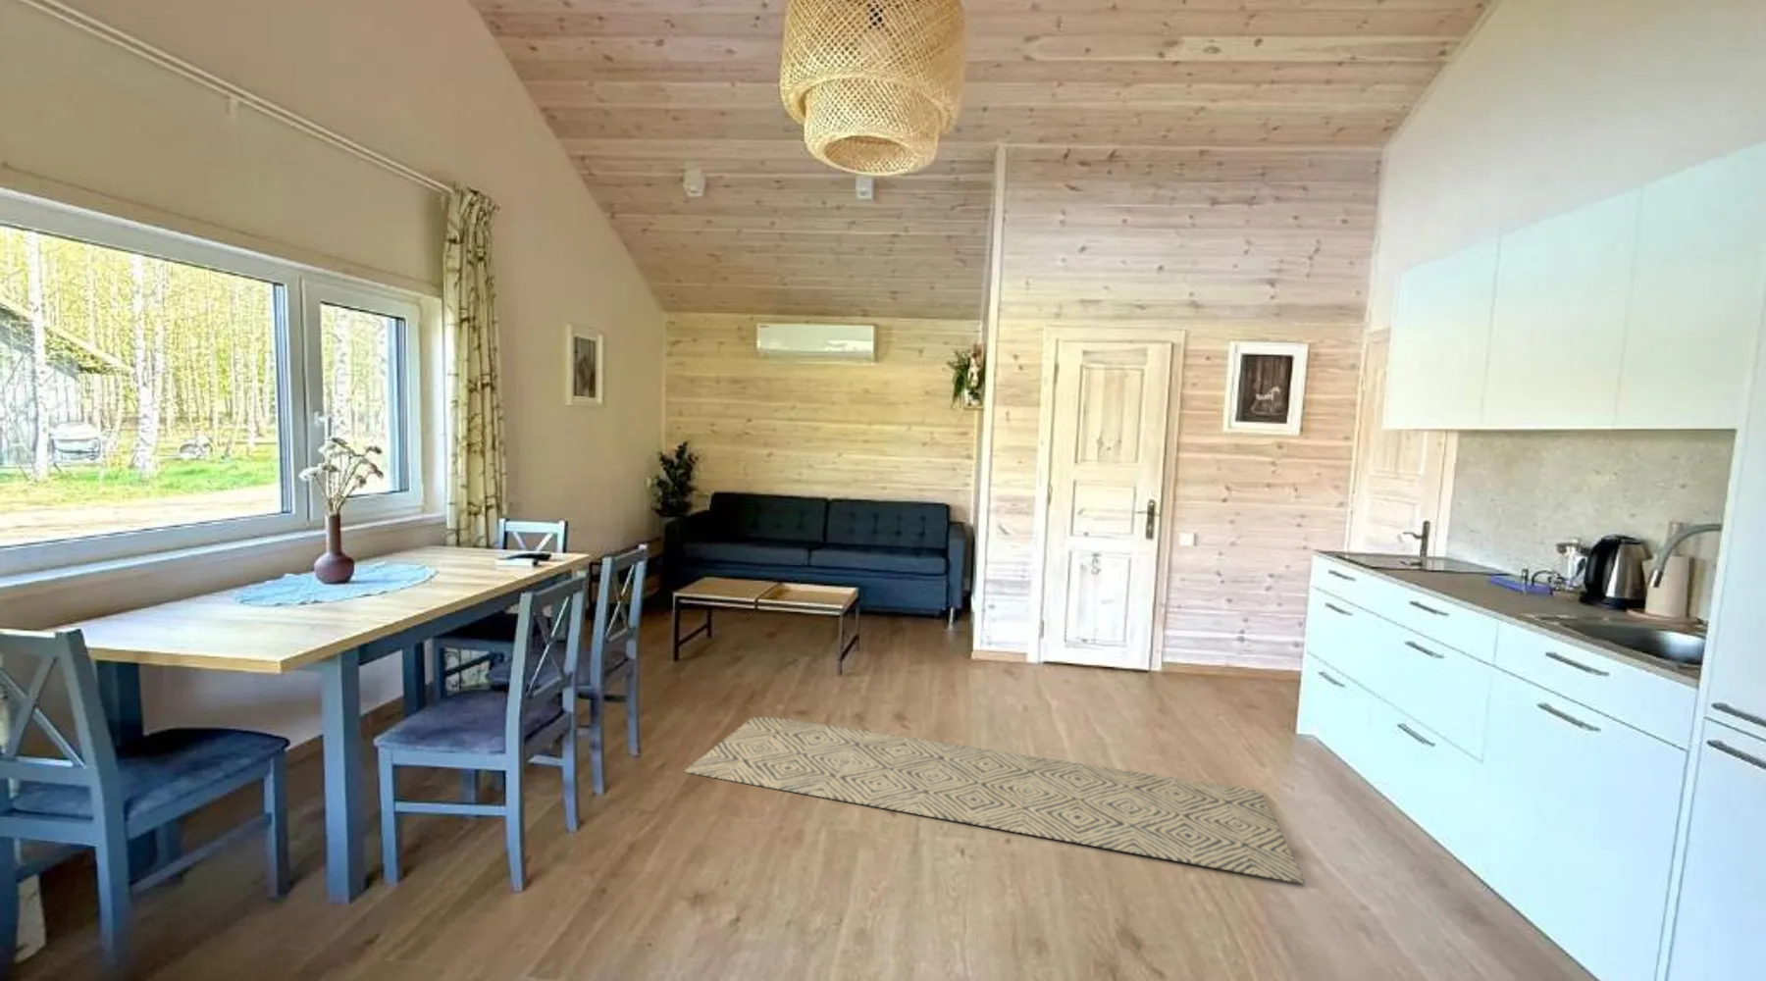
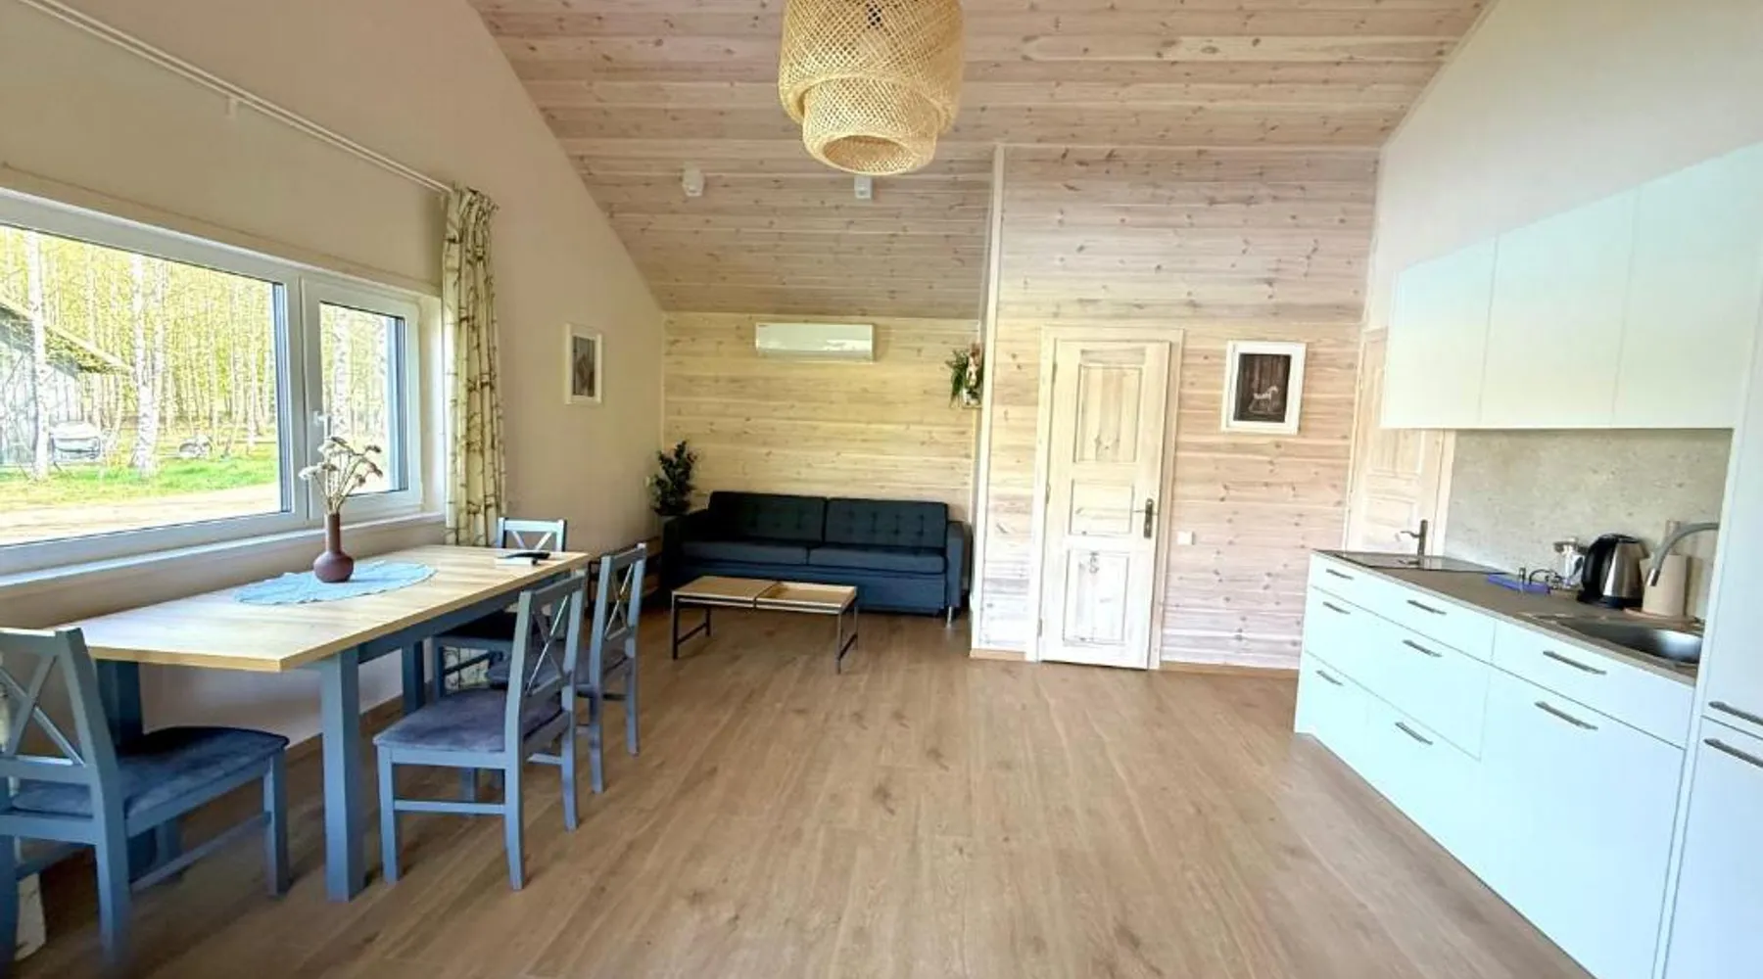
- rug [684,716,1305,884]
